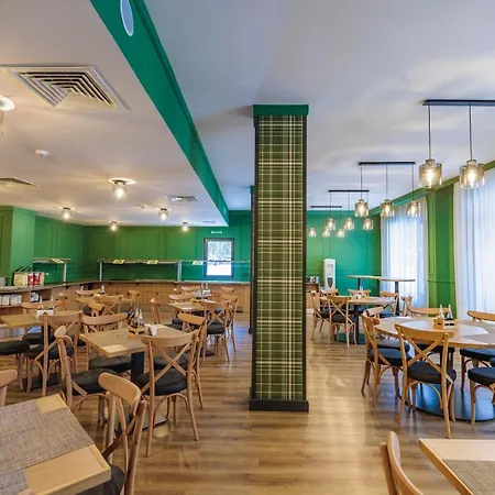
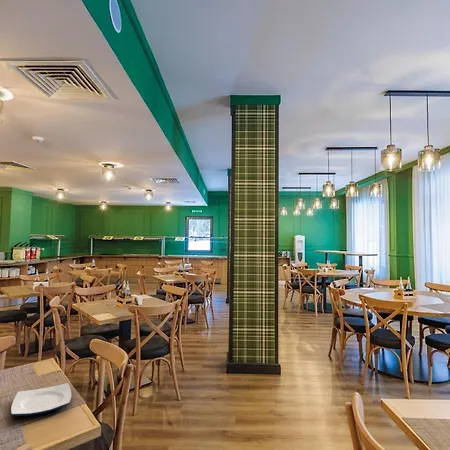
+ plate [10,382,72,417]
